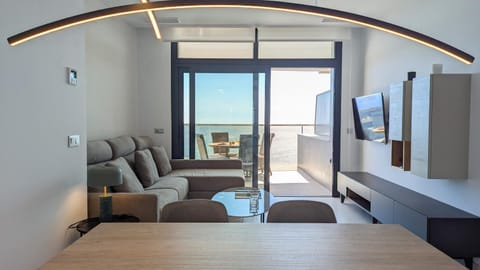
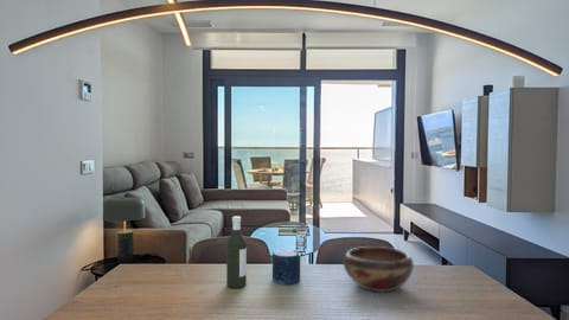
+ bottle [225,215,248,289]
+ decorative bowl [343,245,415,293]
+ candle [271,248,301,286]
